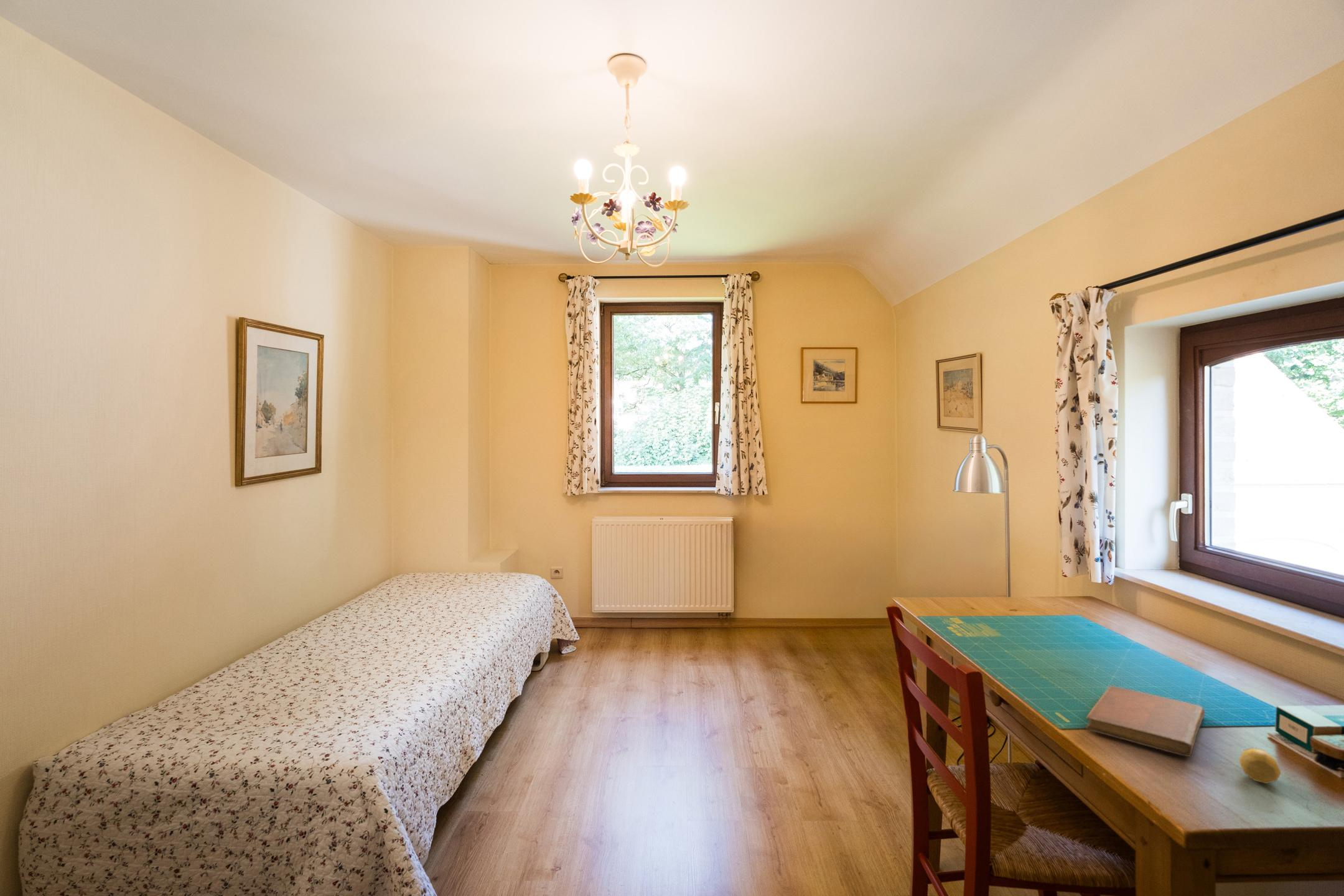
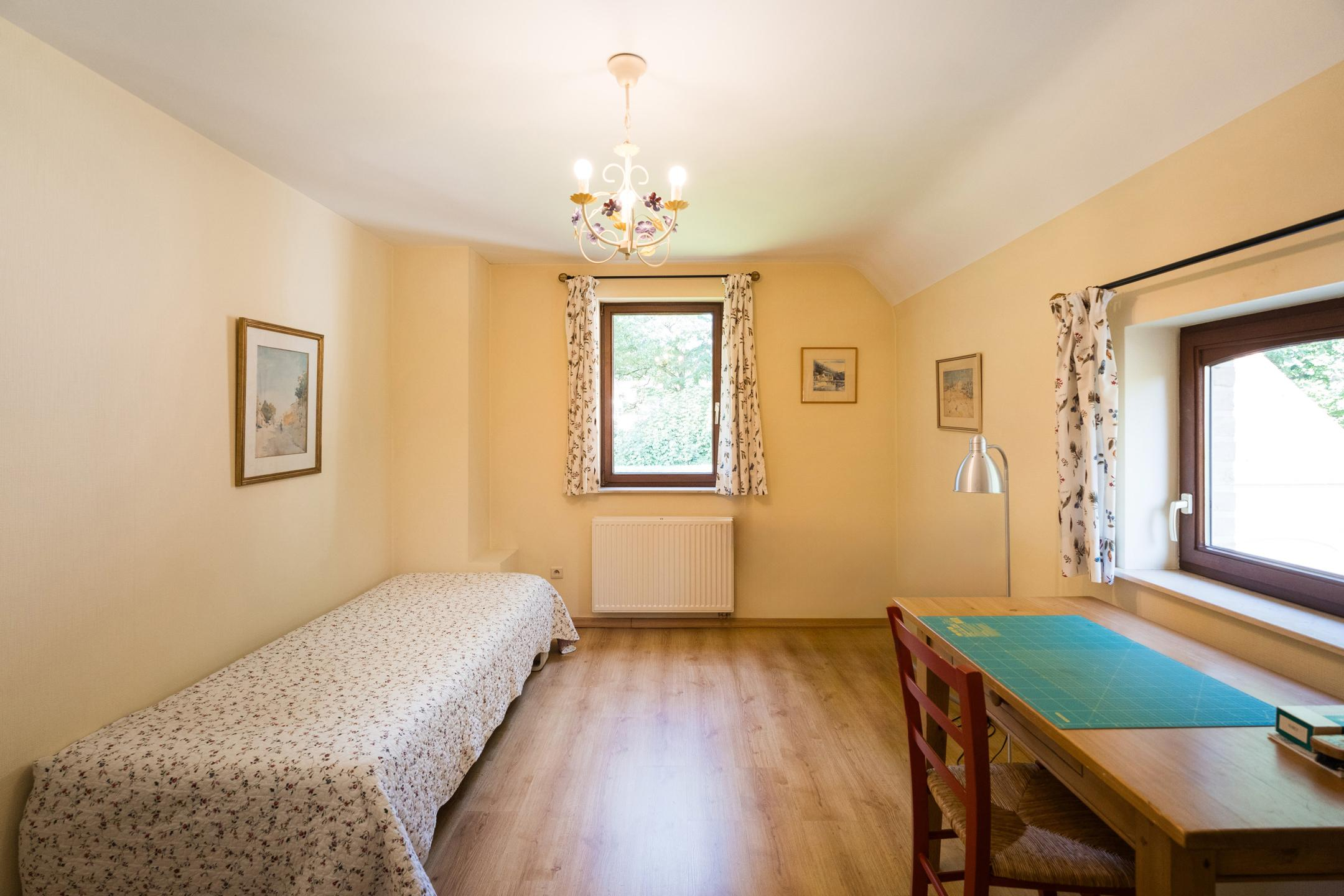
- decorative egg [1239,747,1282,784]
- notebook [1085,685,1205,757]
